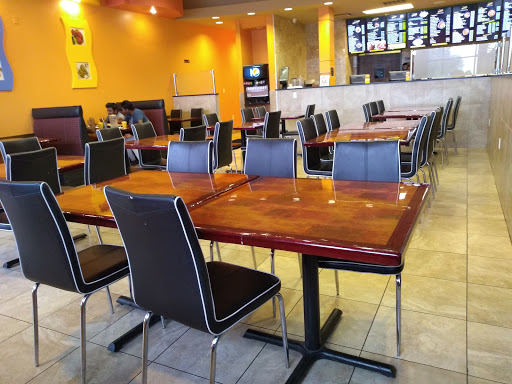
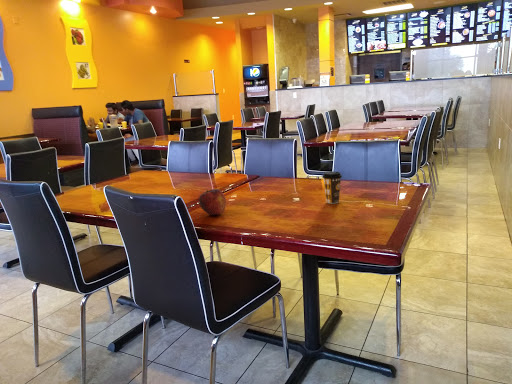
+ fruit [198,188,227,216]
+ coffee cup [322,171,343,205]
